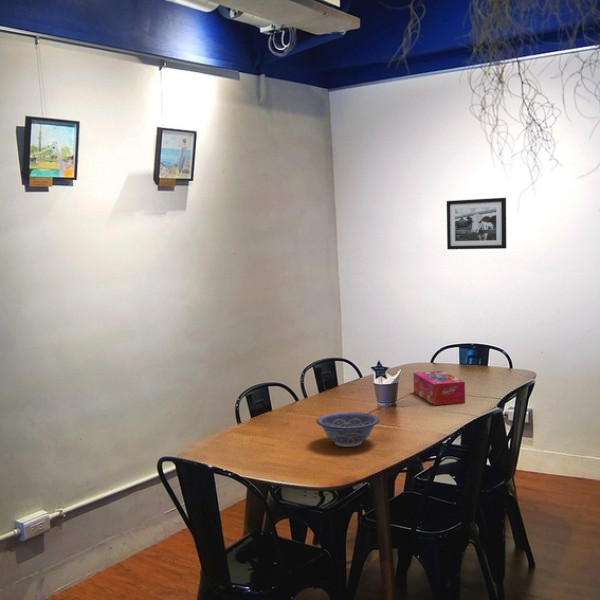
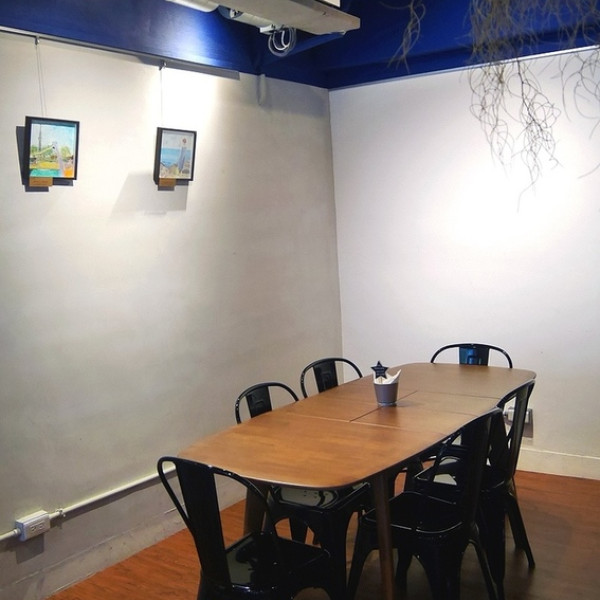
- decorative bowl [315,411,381,448]
- tissue box [412,370,466,406]
- picture frame [446,197,507,250]
